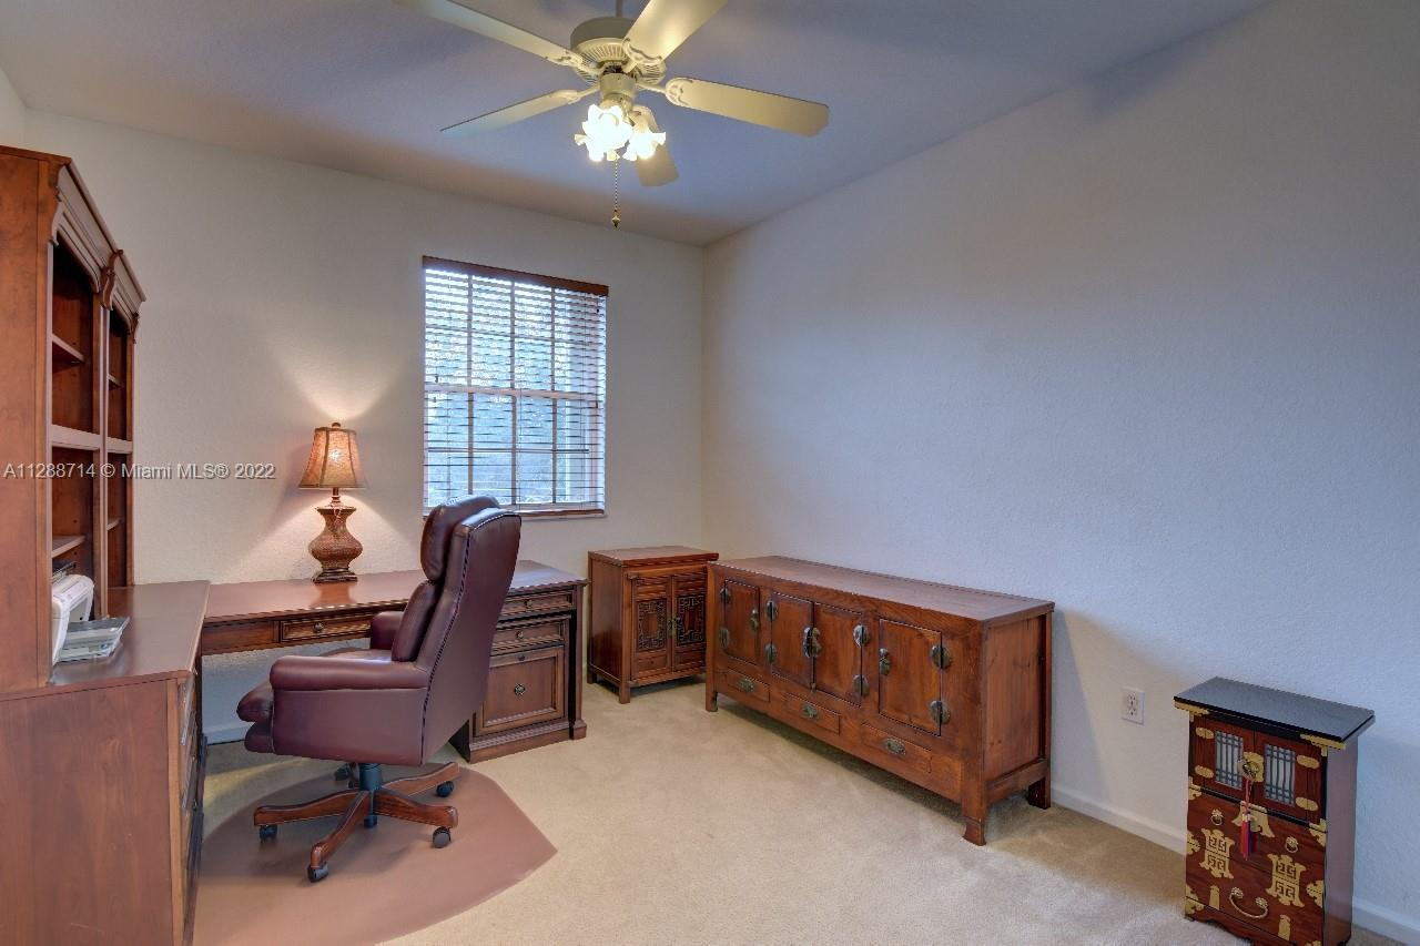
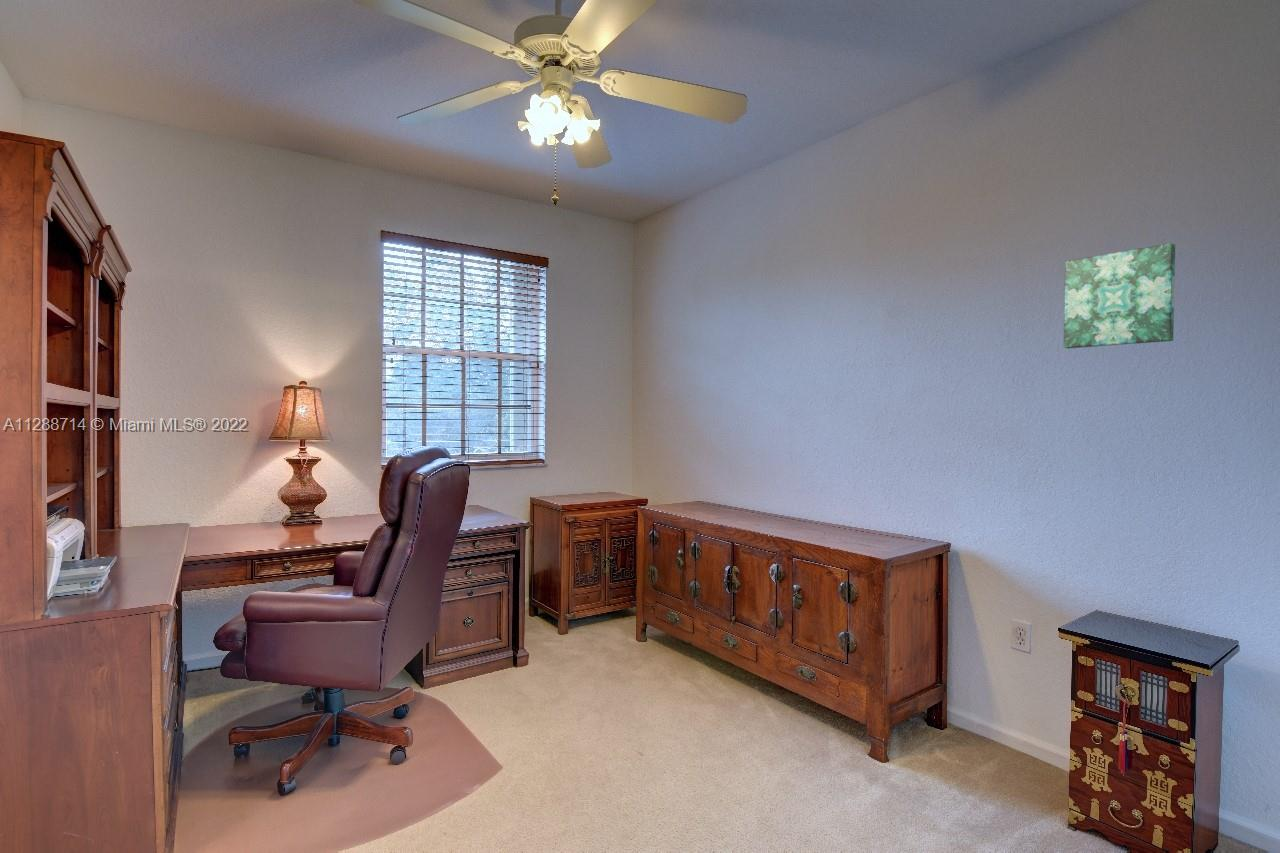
+ wall art [1063,242,1176,349]
